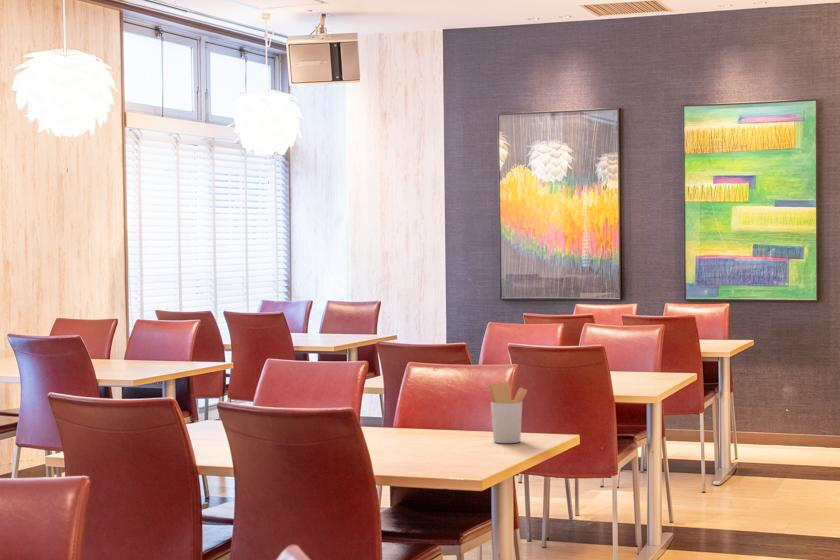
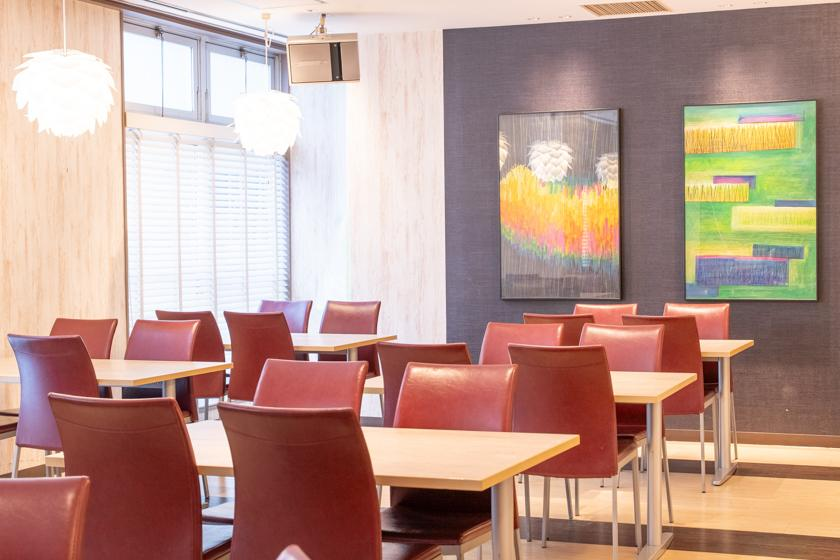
- utensil holder [487,382,528,444]
